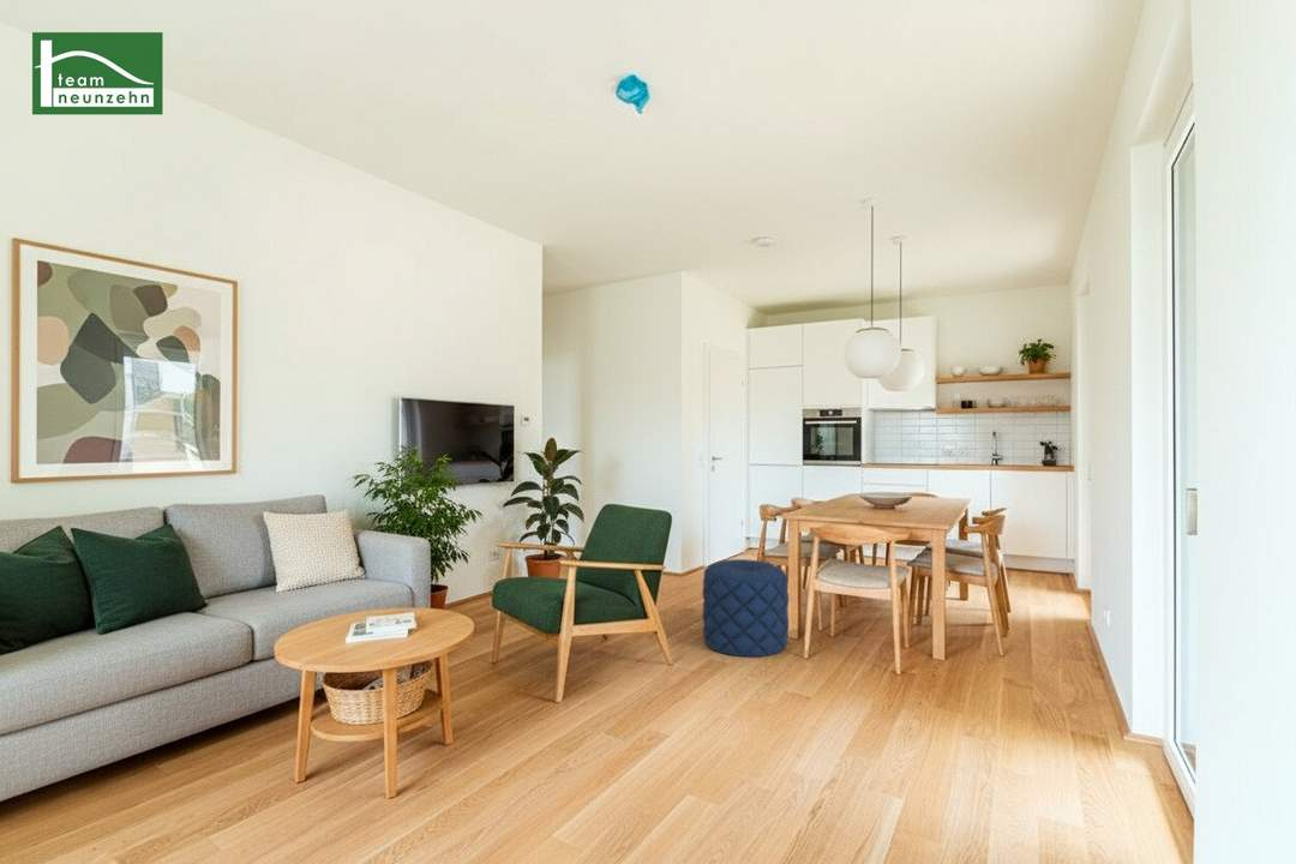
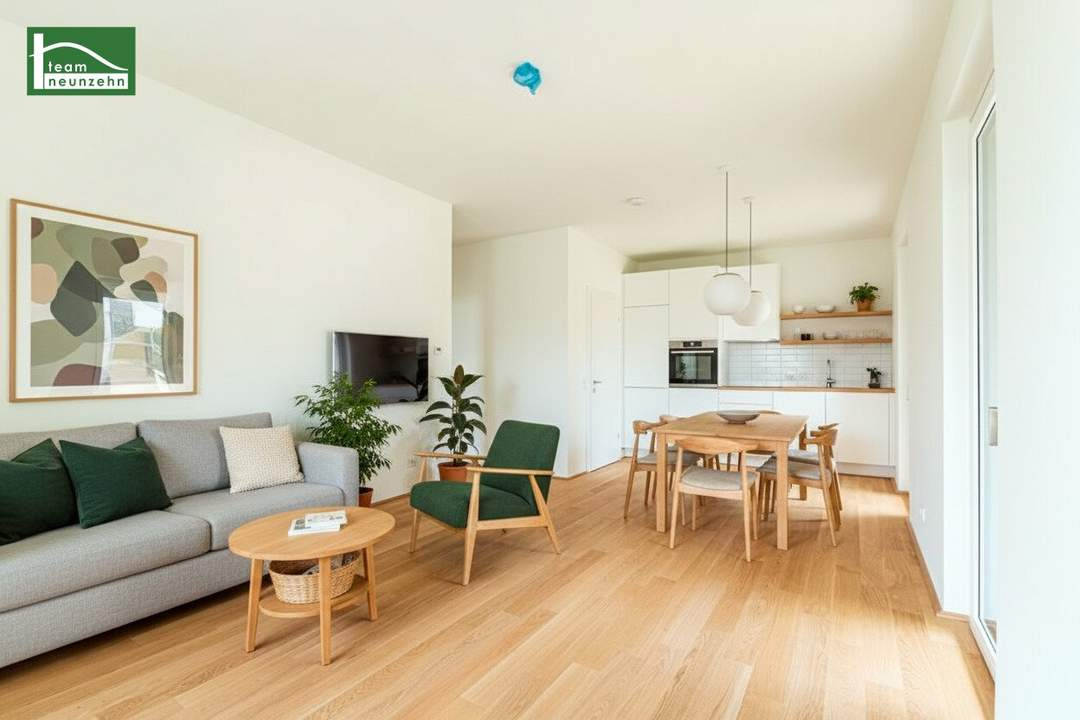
- pouf [701,558,790,658]
